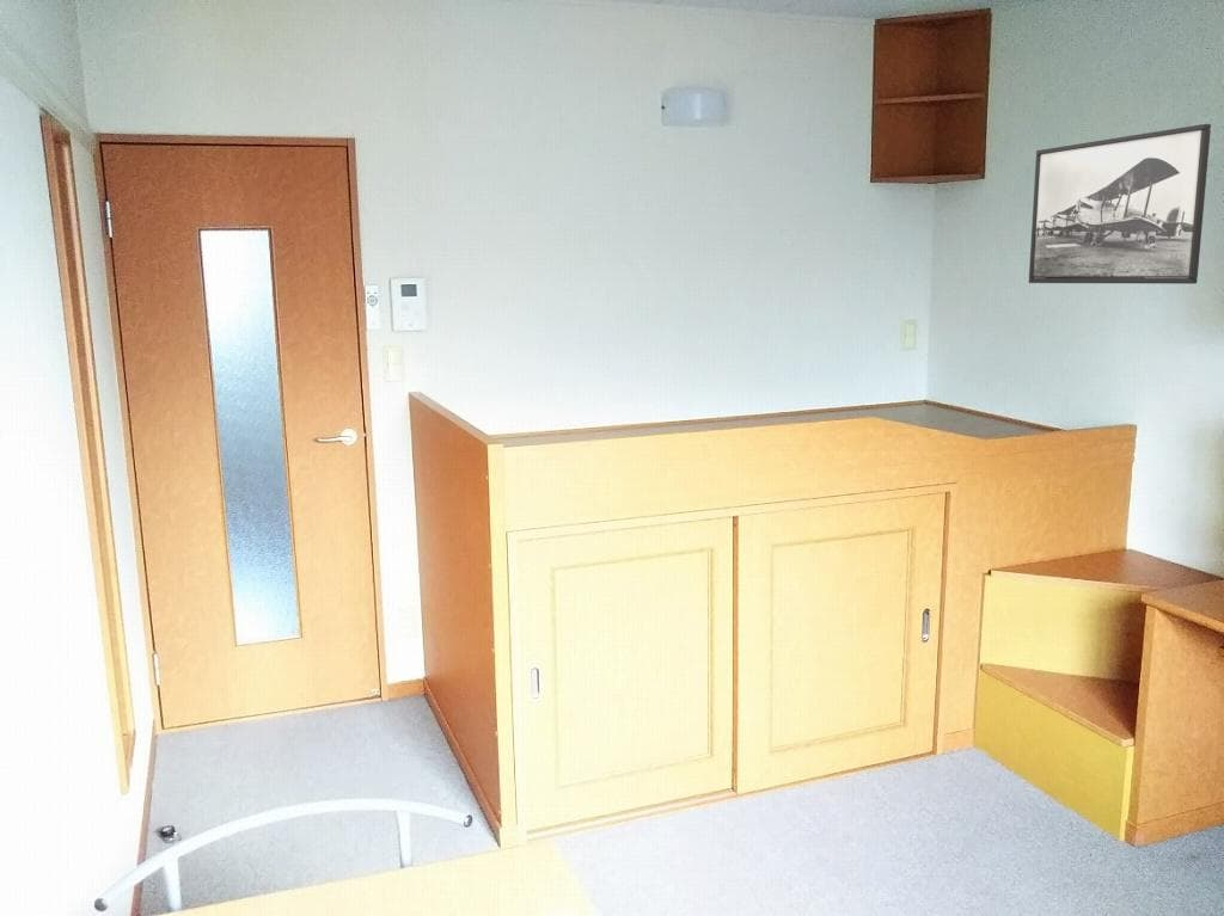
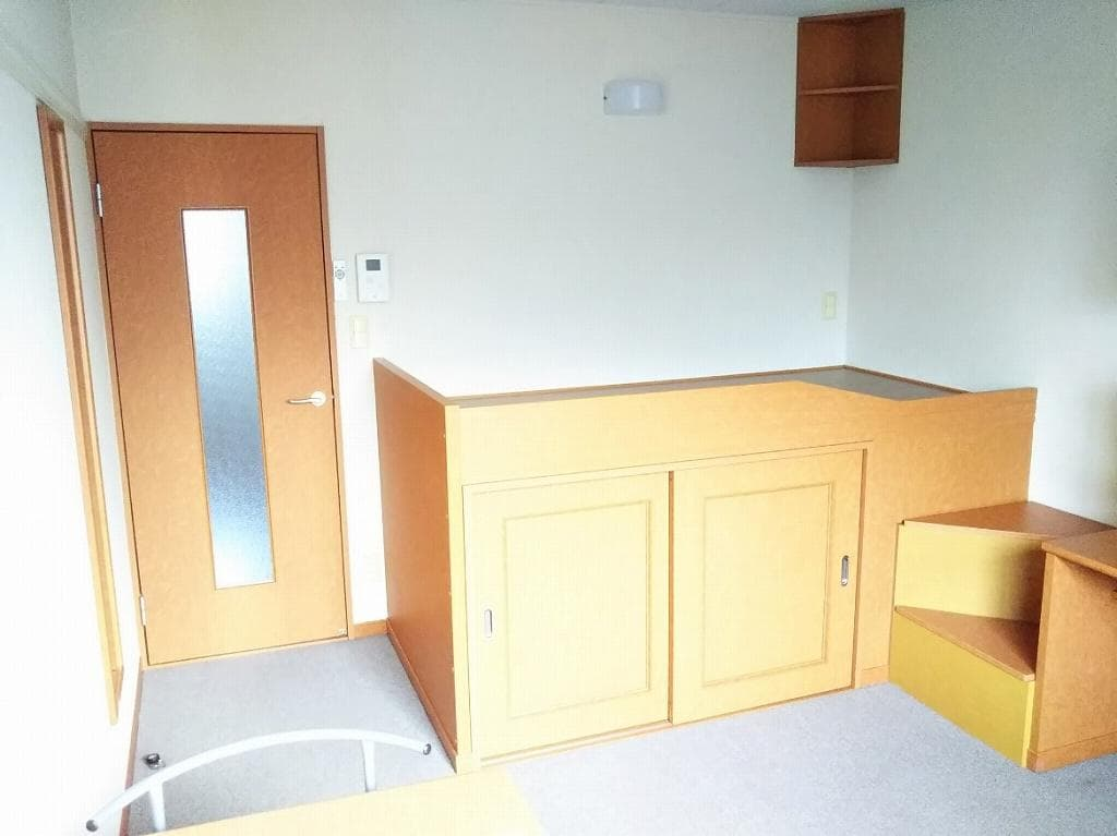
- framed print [1028,123,1212,285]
